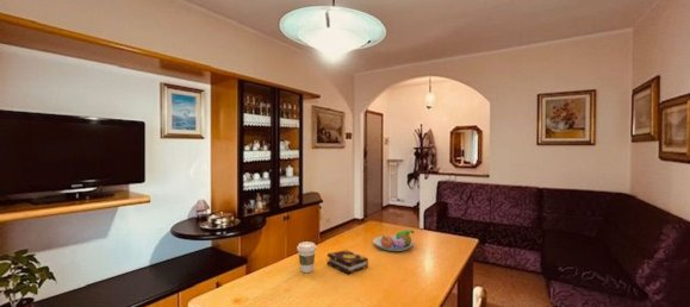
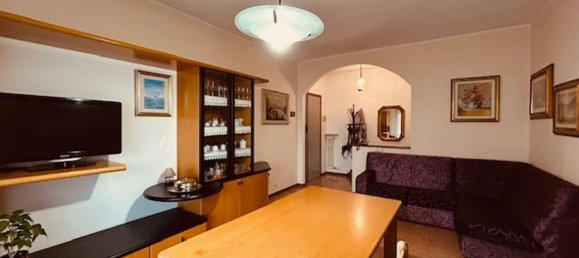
- book [327,249,369,275]
- coffee cup [296,240,318,274]
- fruit bowl [372,230,415,252]
